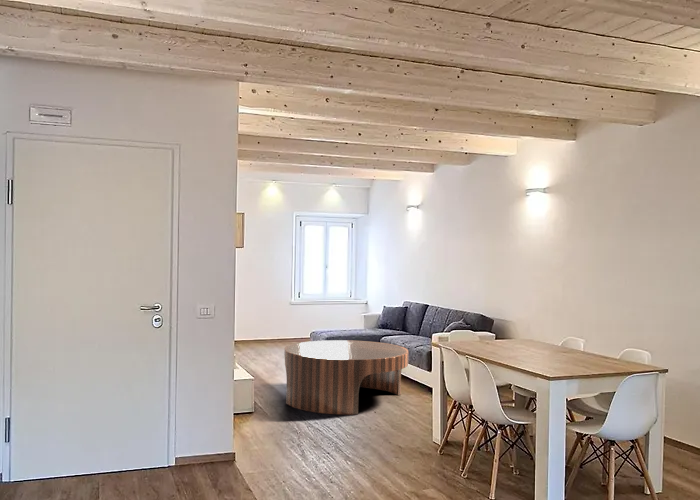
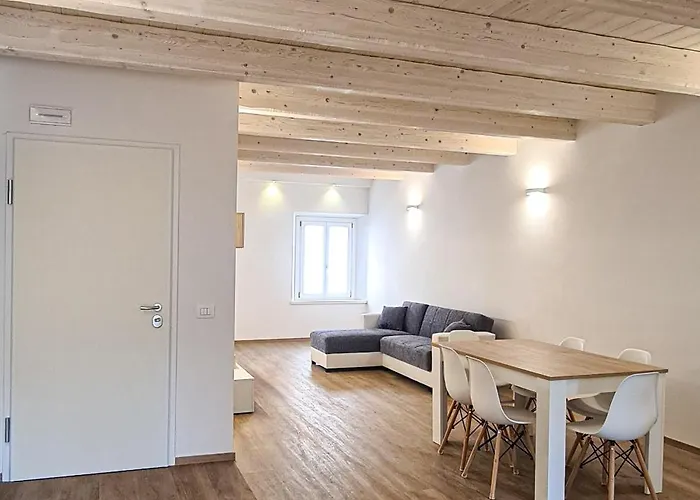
- coffee table [283,339,409,416]
